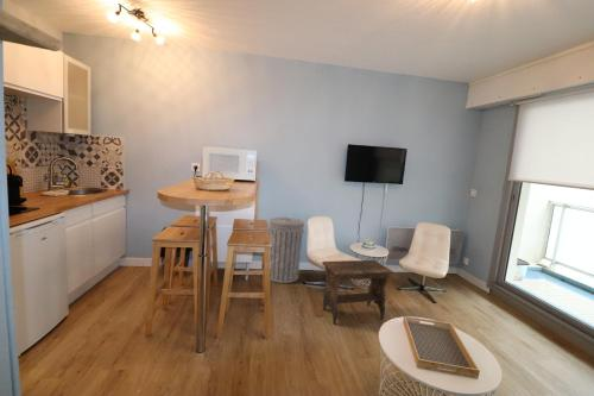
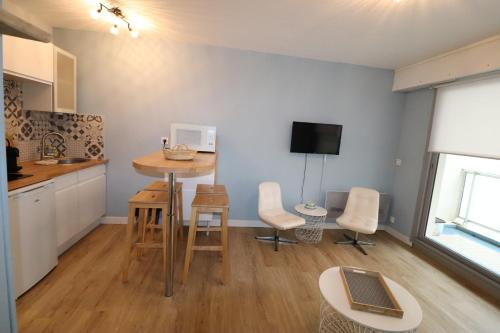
- trash can [267,216,305,284]
- footstool [321,259,394,325]
